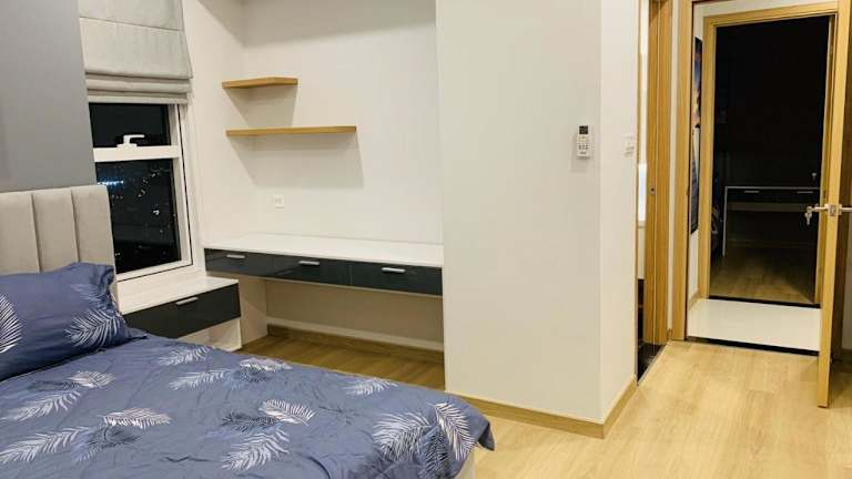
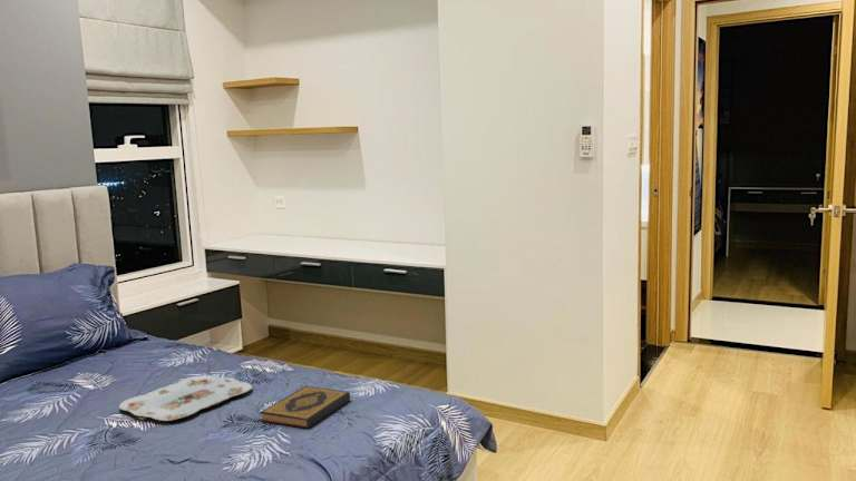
+ serving tray [118,374,253,422]
+ hardback book [259,385,351,430]
